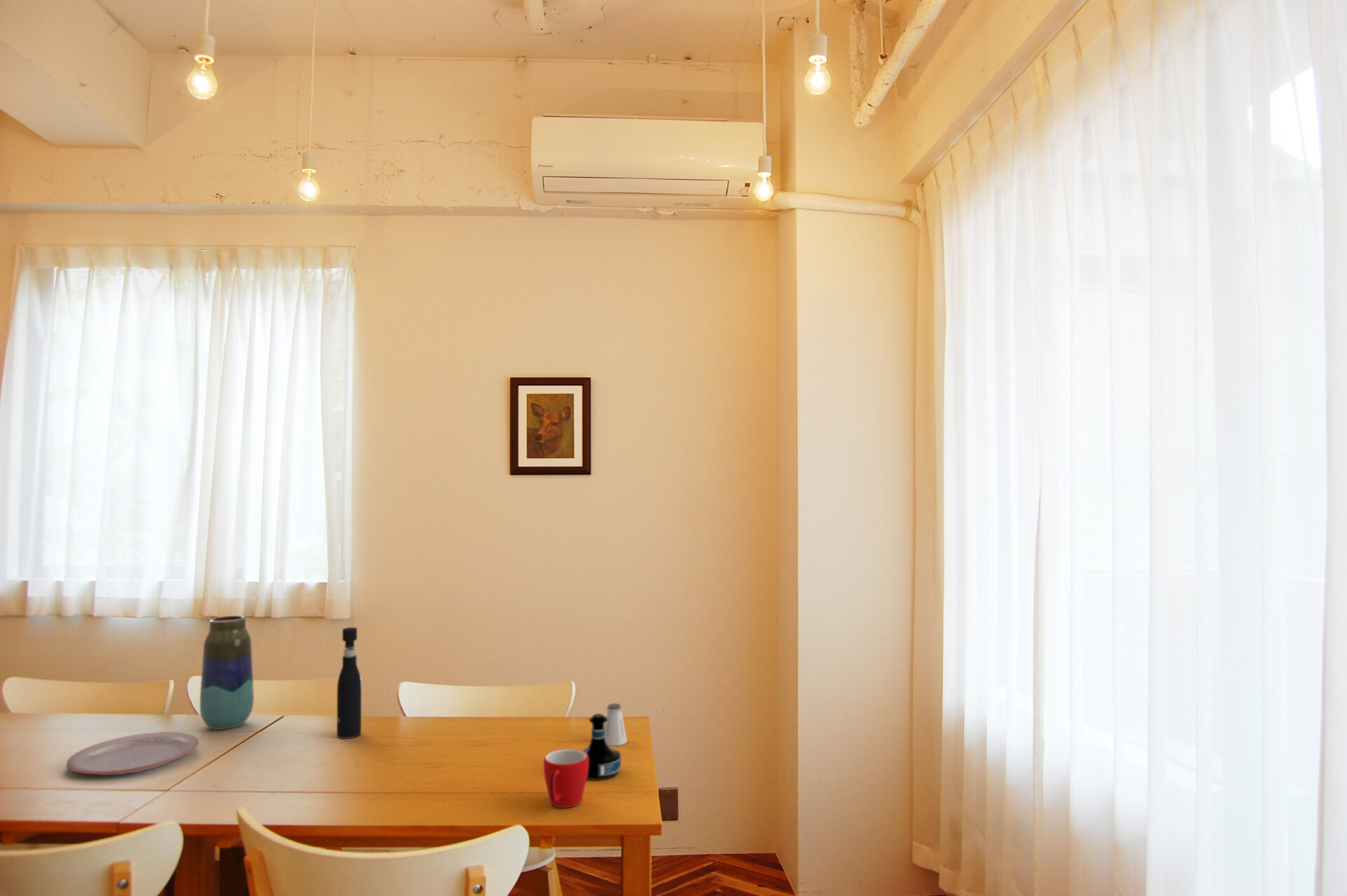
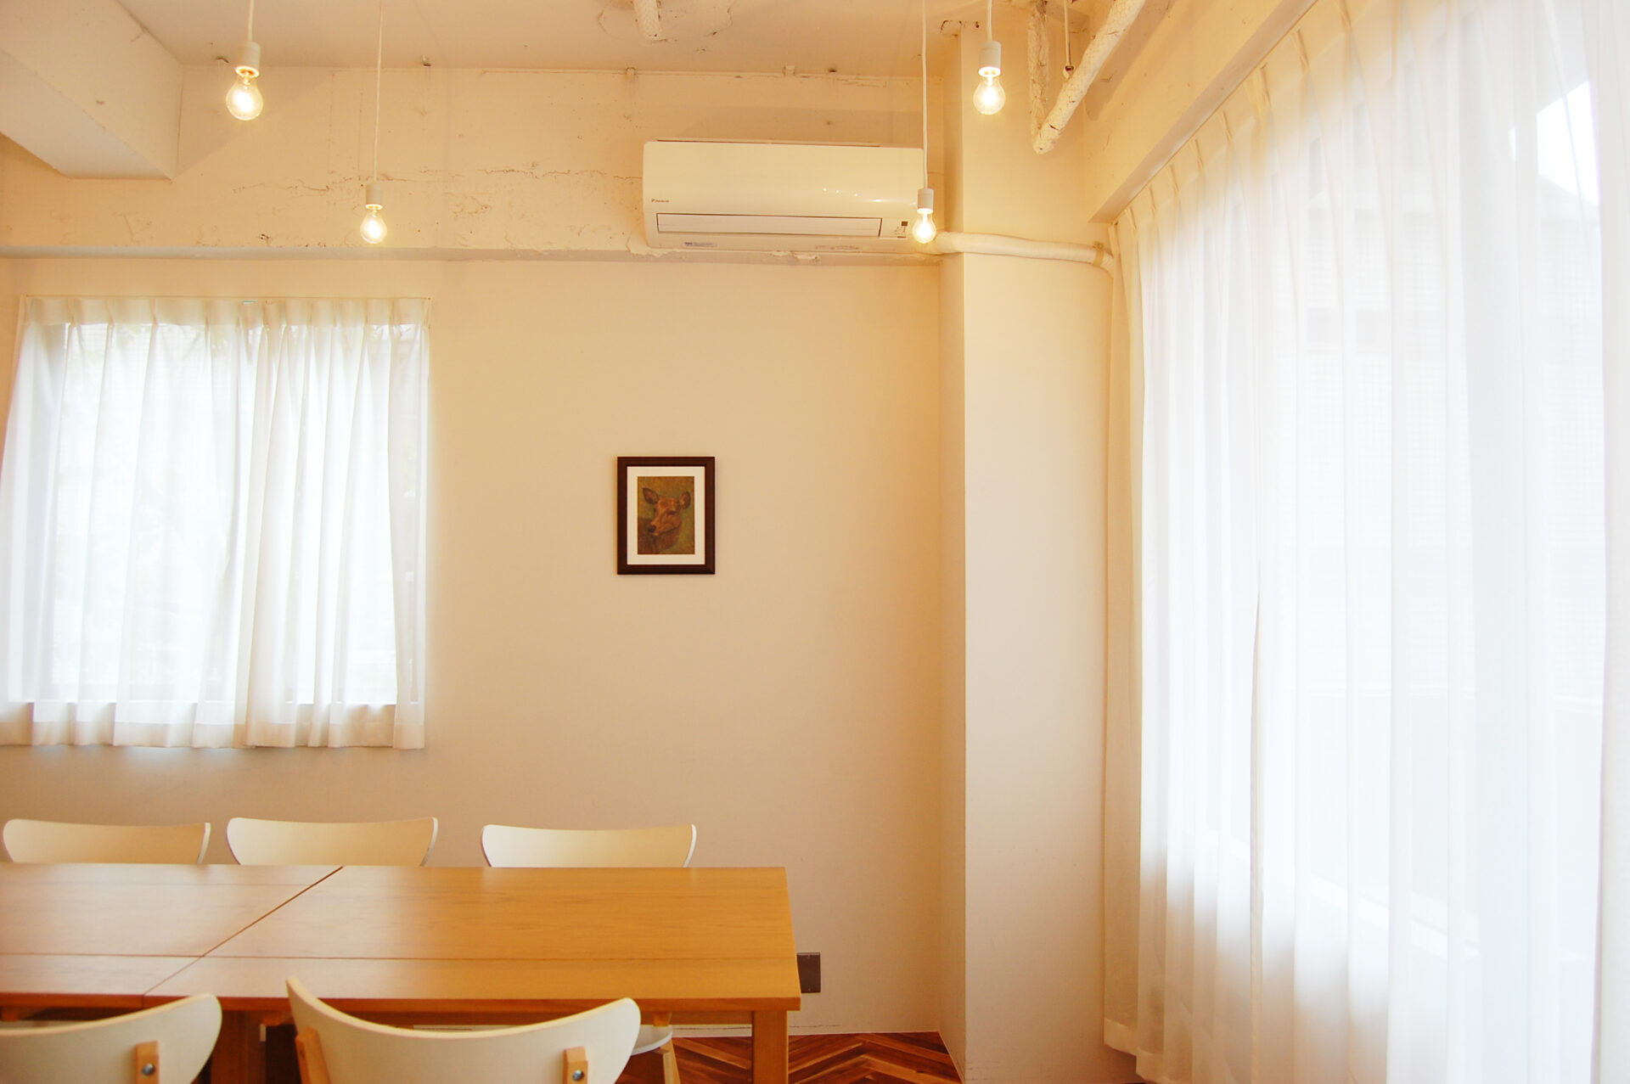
- mug [543,748,589,808]
- saltshaker [604,703,628,747]
- vase [199,615,255,730]
- pepper grinder [336,627,362,740]
- plate [66,731,199,776]
- tequila bottle [580,713,622,781]
